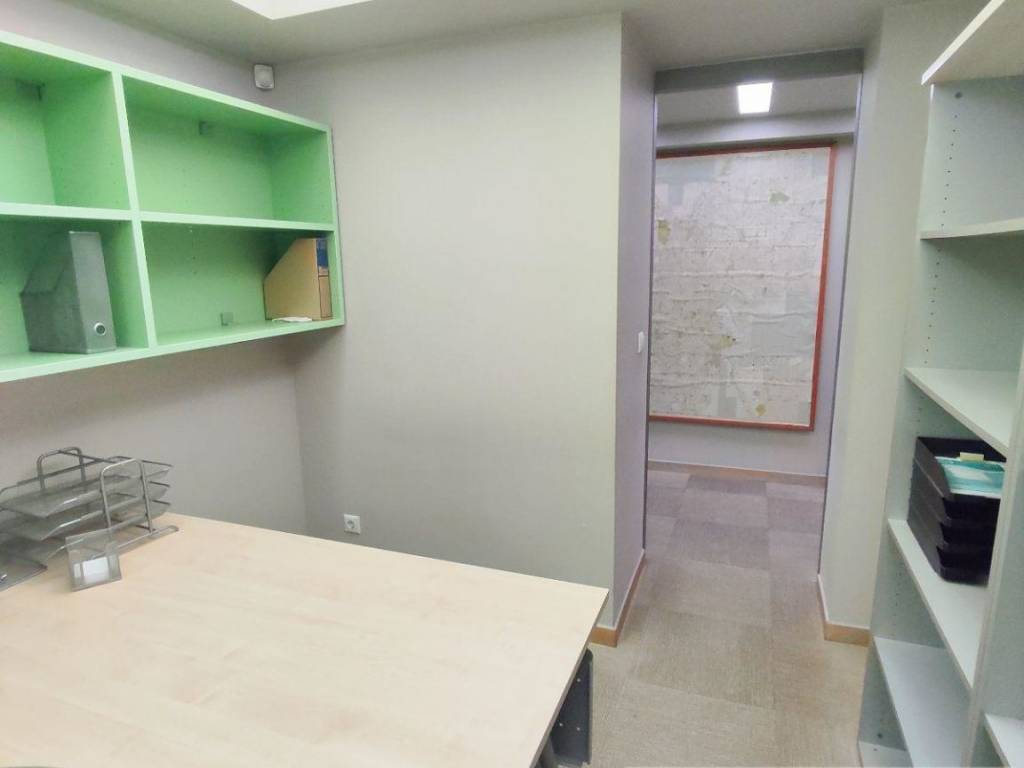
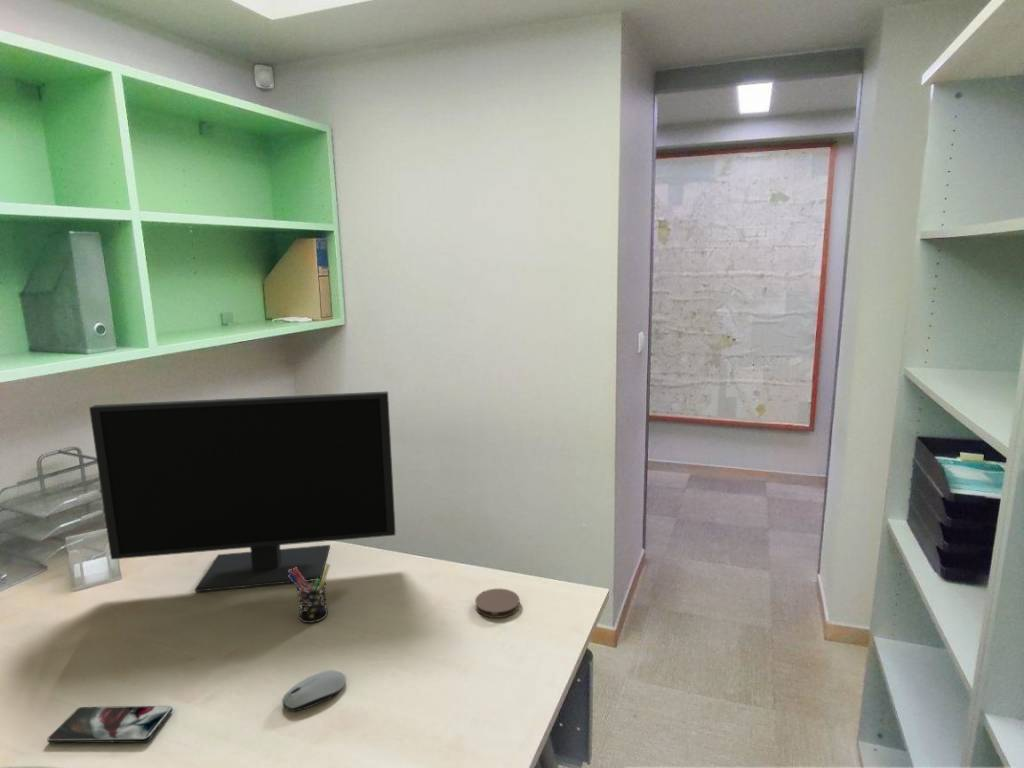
+ smartphone [46,705,174,744]
+ computer mouse [281,669,347,712]
+ coaster [474,588,521,619]
+ monitor [88,390,396,593]
+ pen holder [288,563,331,624]
